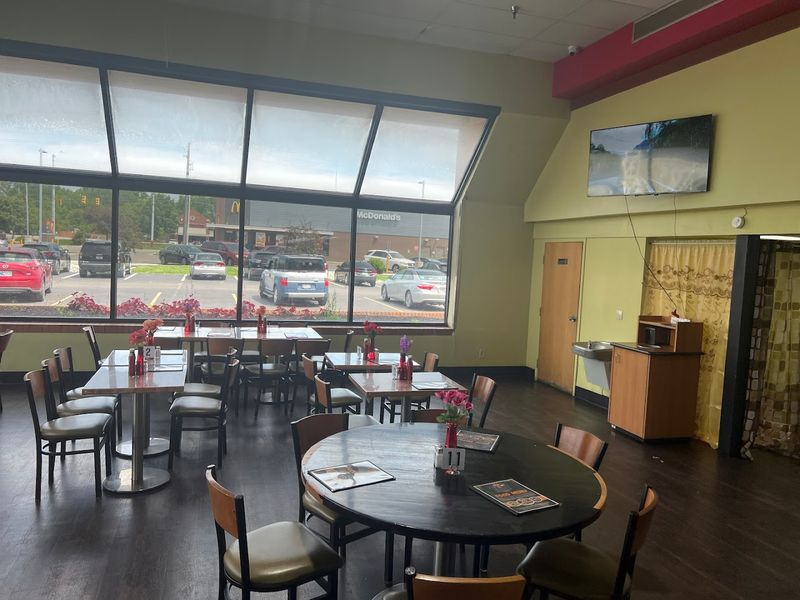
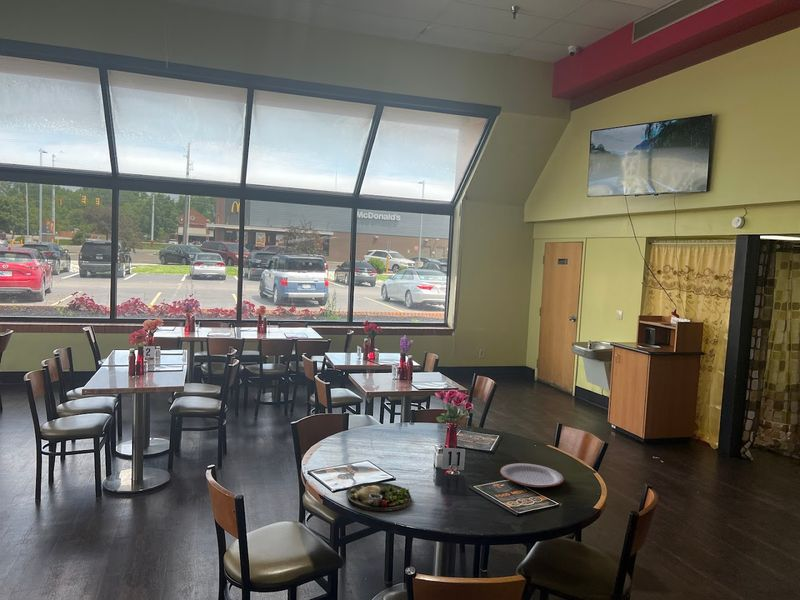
+ plate [500,462,565,488]
+ dinner plate [345,481,412,512]
